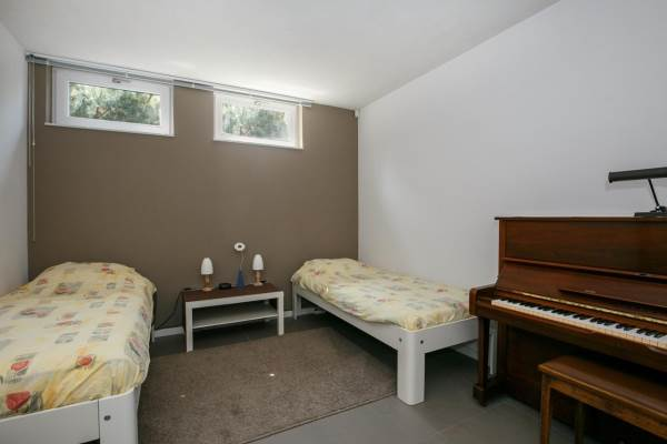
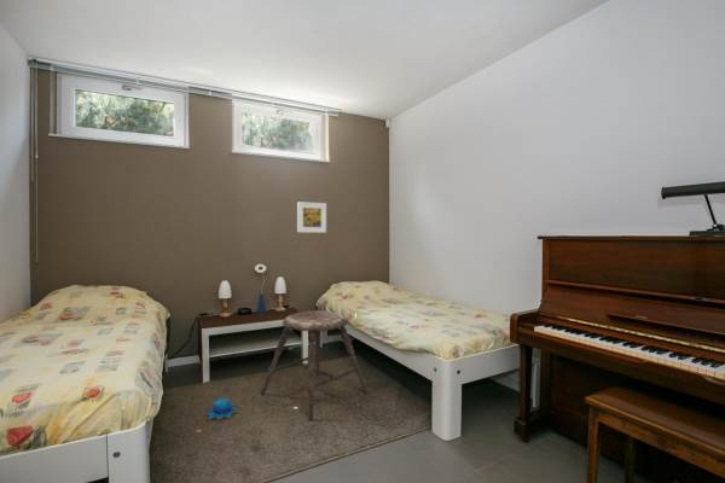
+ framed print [296,200,327,234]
+ stool [260,310,369,421]
+ plush toy [205,397,238,421]
